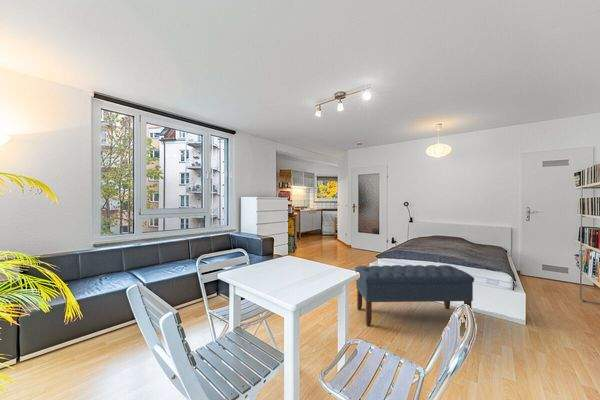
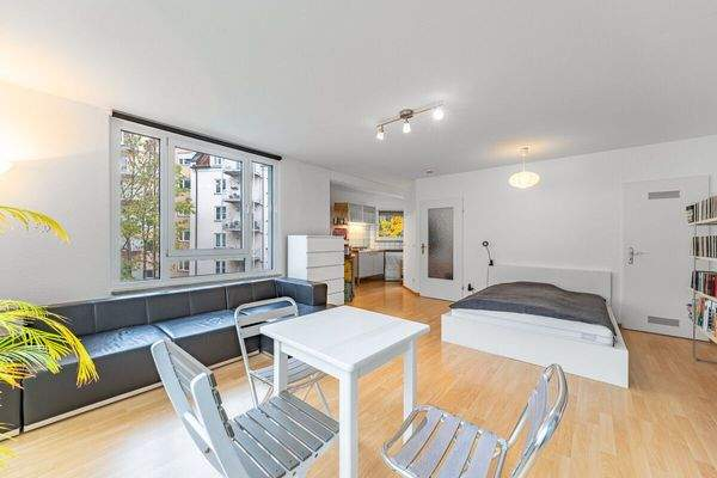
- bench [354,264,475,327]
